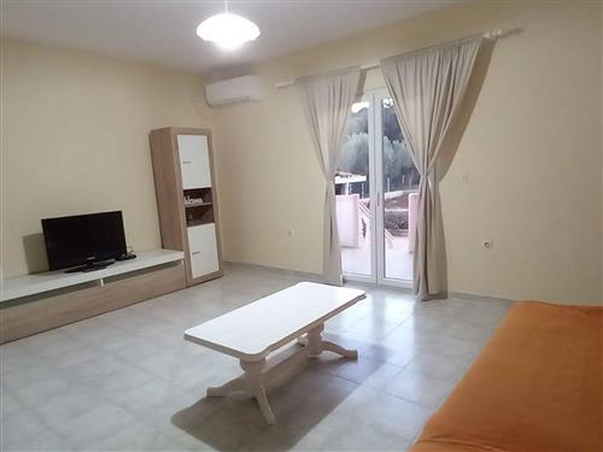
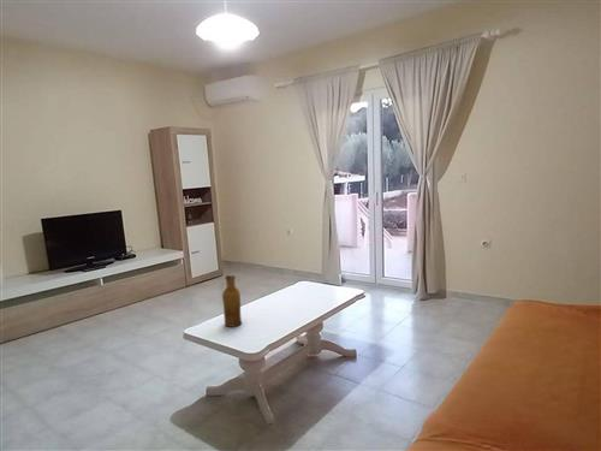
+ vase [221,274,243,328]
